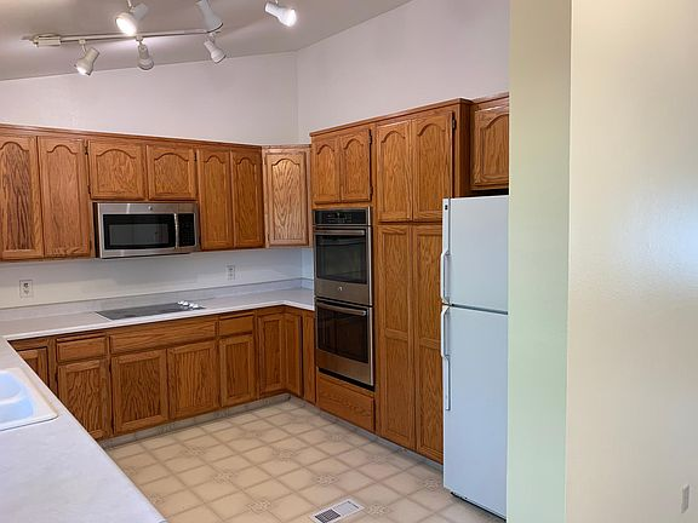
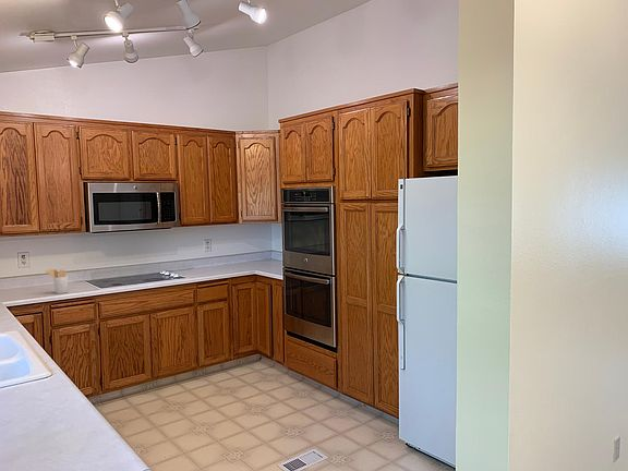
+ utensil holder [45,268,69,294]
